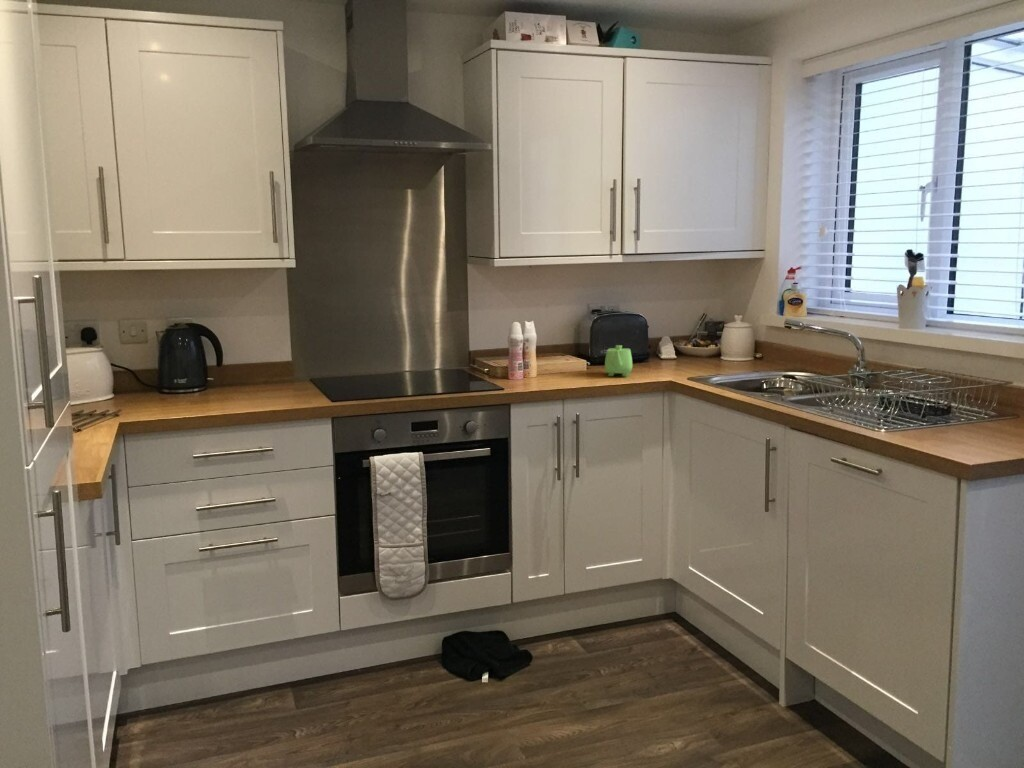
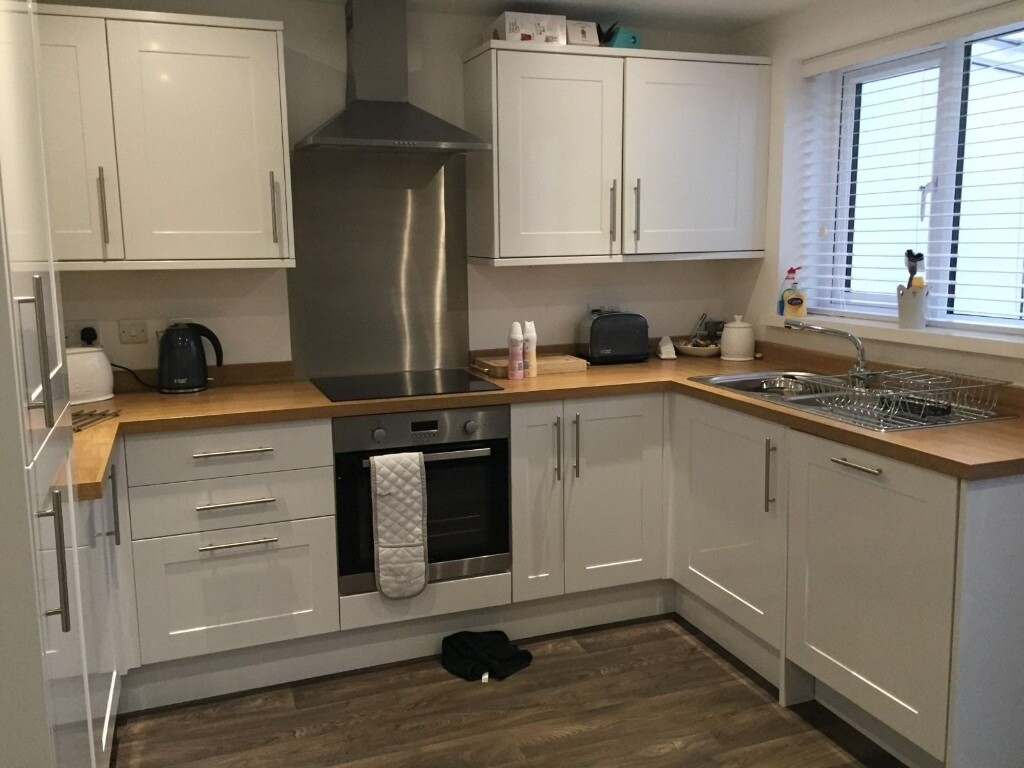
- teapot [604,344,633,377]
